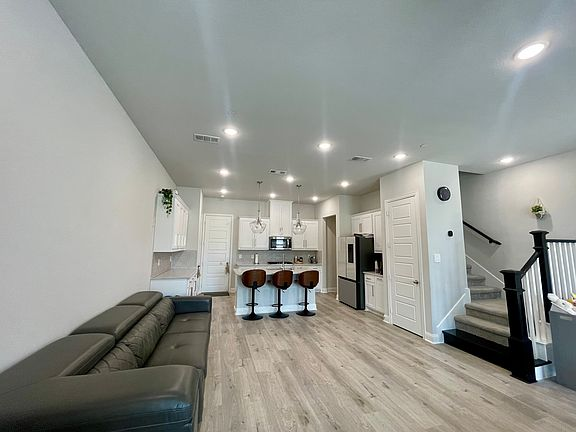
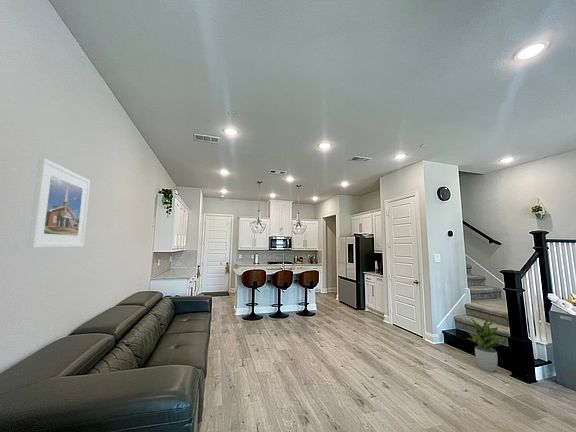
+ potted plant [467,317,507,373]
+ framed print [27,157,91,249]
